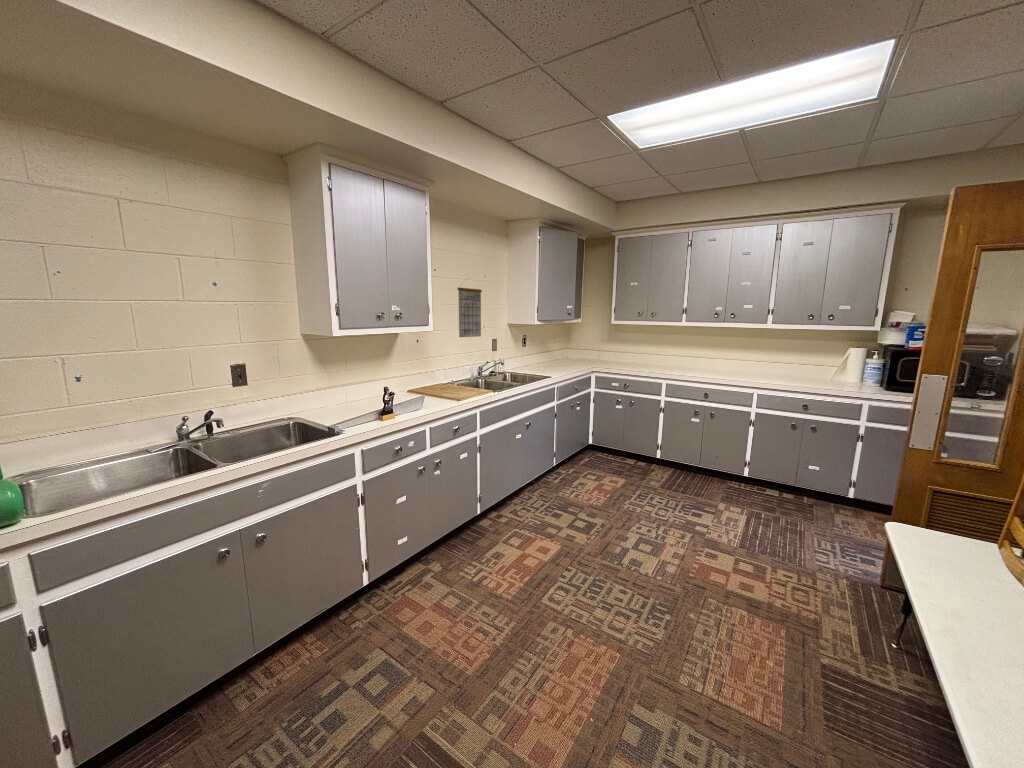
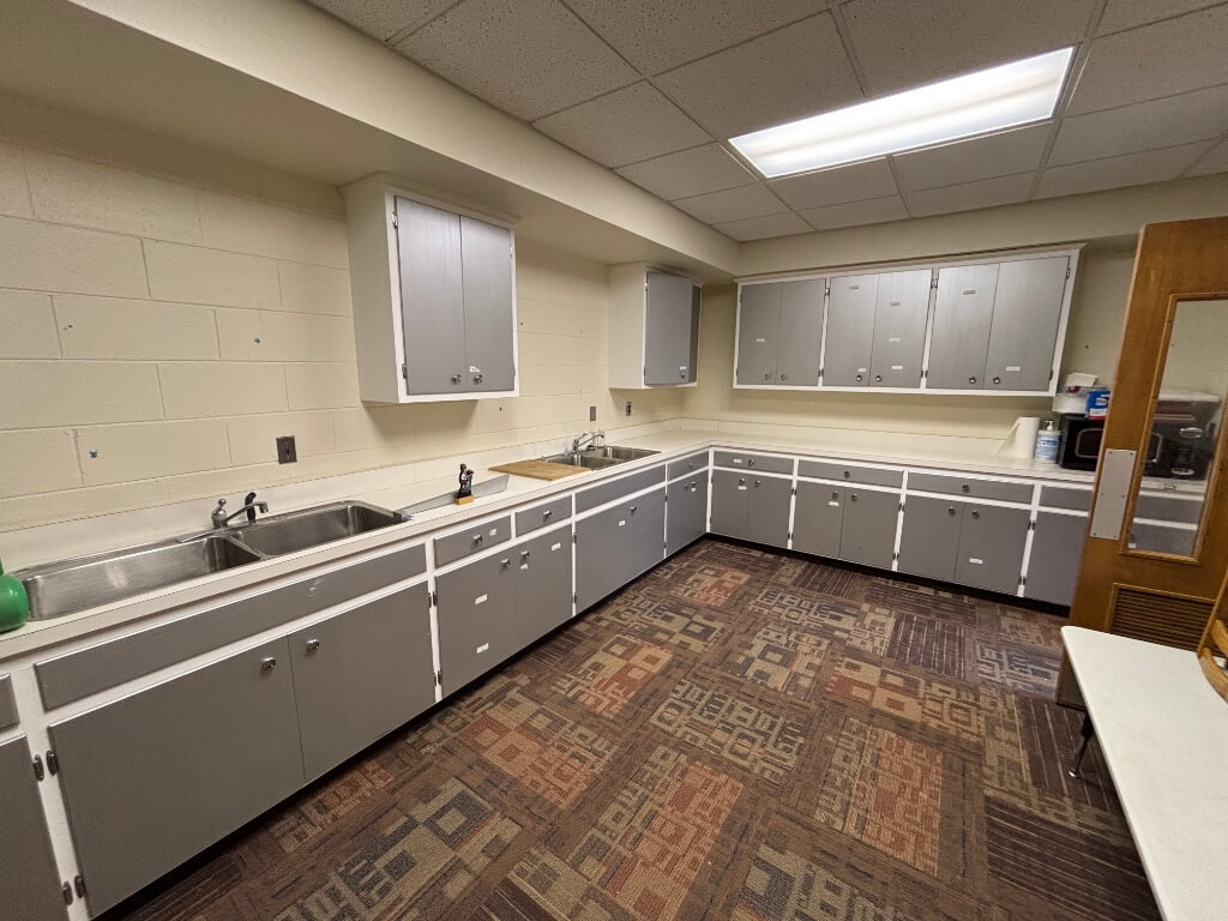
- calendar [457,276,483,338]
